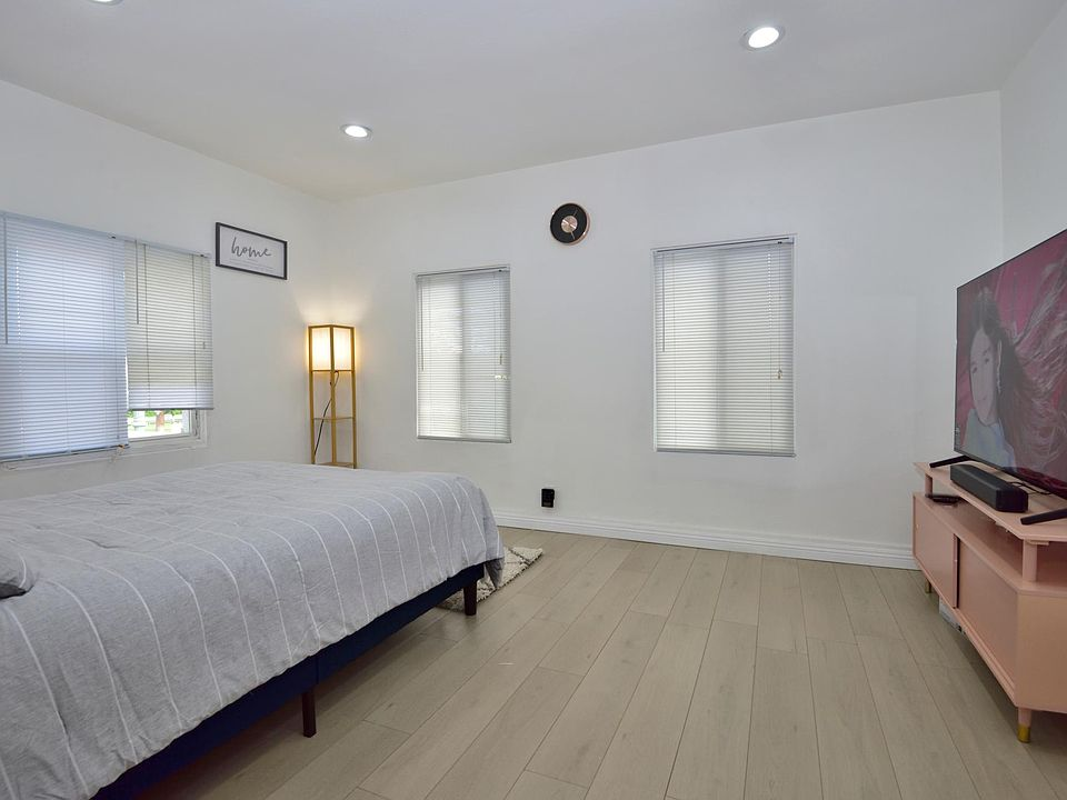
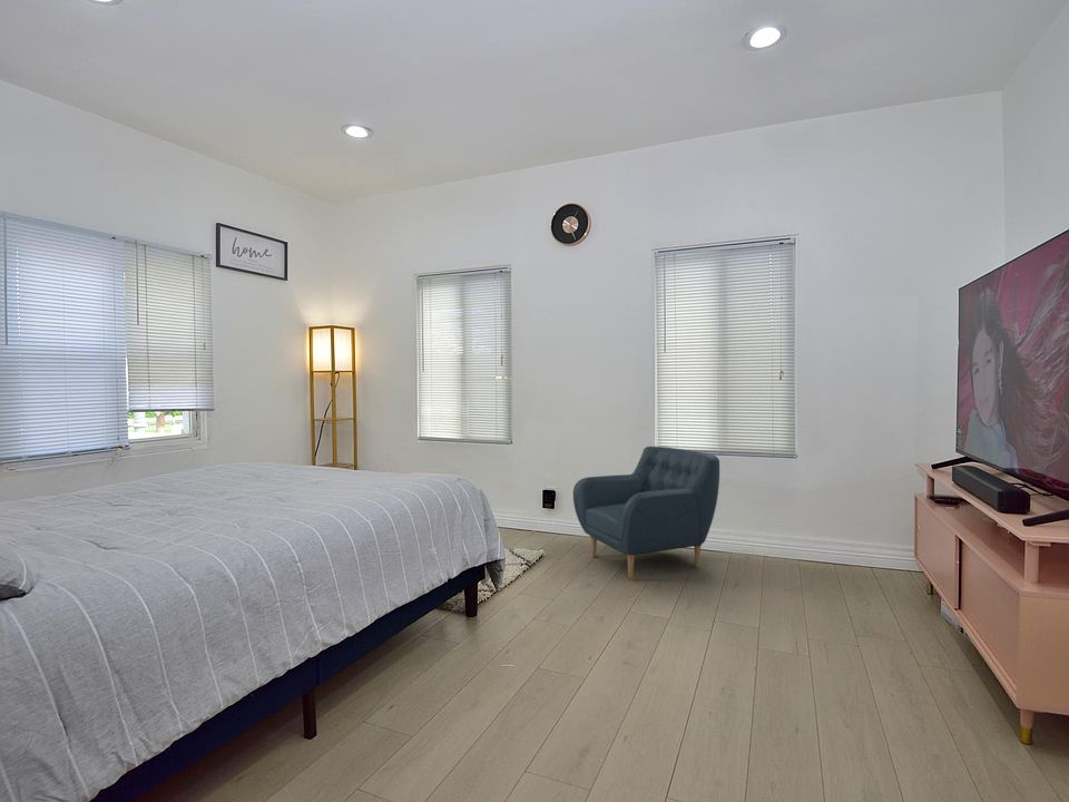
+ armchair [572,446,720,579]
